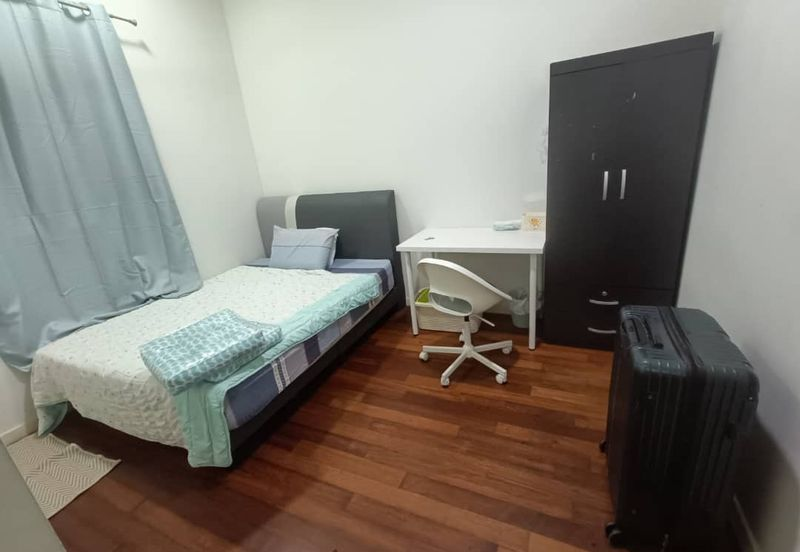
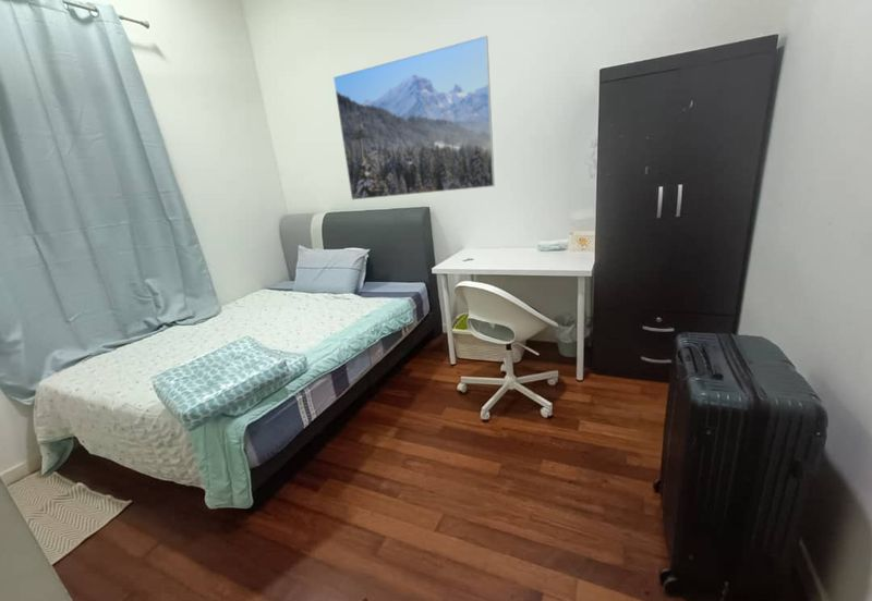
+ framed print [332,35,496,201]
